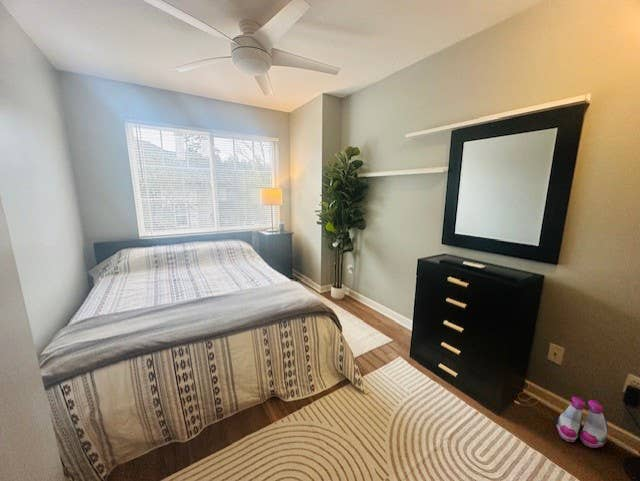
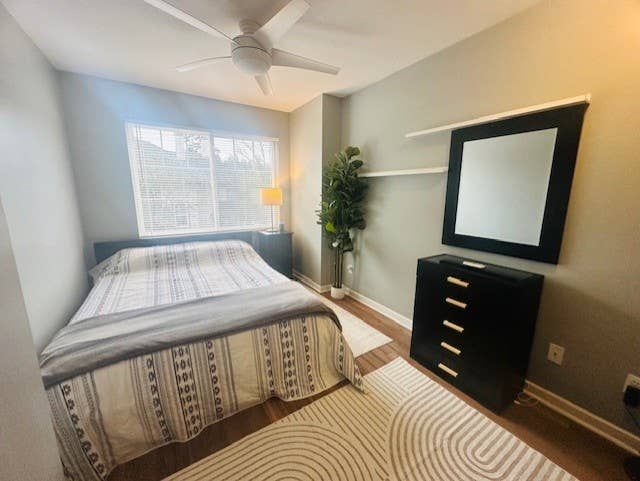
- boots [556,395,609,448]
